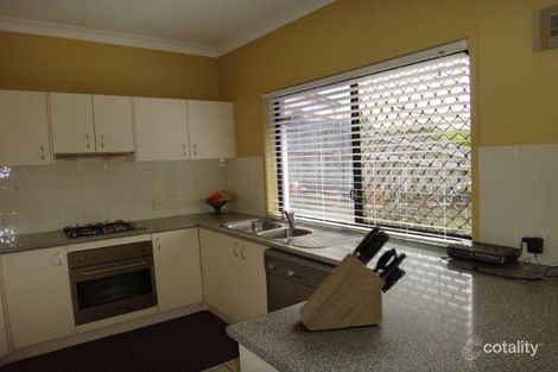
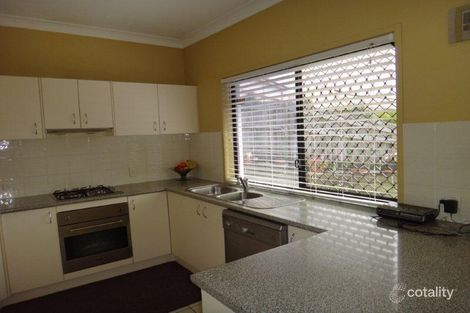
- knife block [297,223,408,332]
